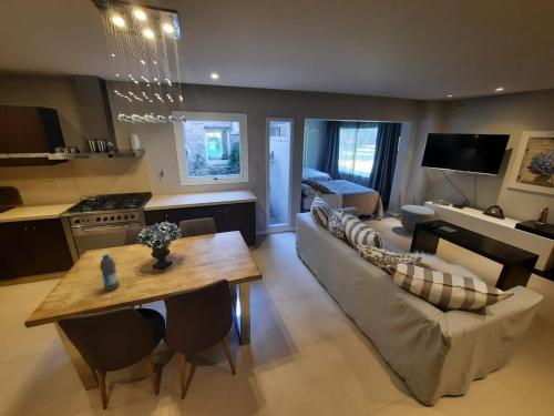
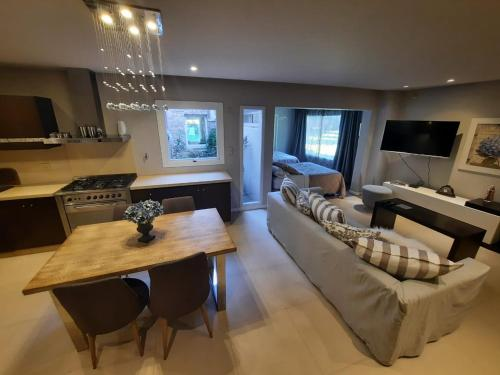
- water bottle [99,253,121,292]
